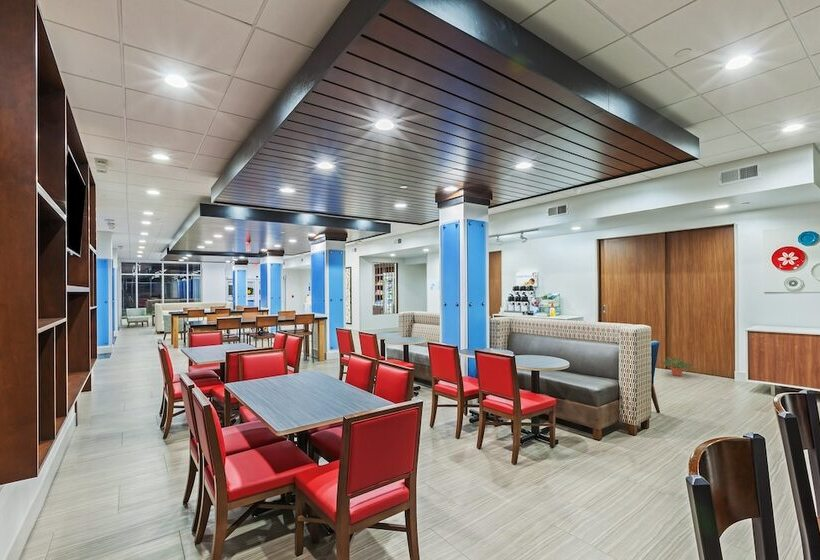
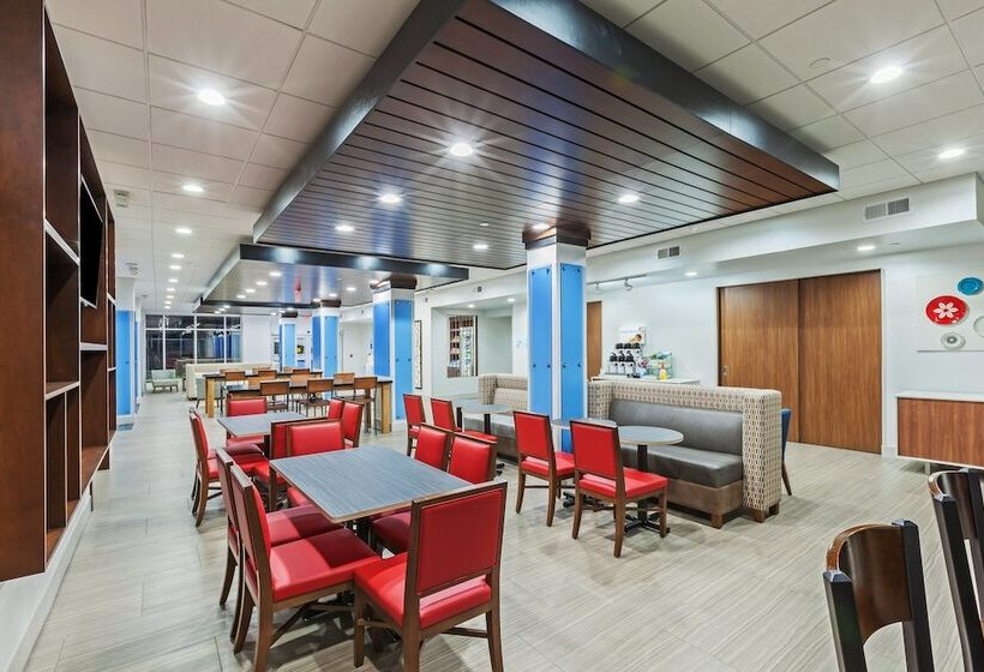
- potted plant [662,356,698,377]
